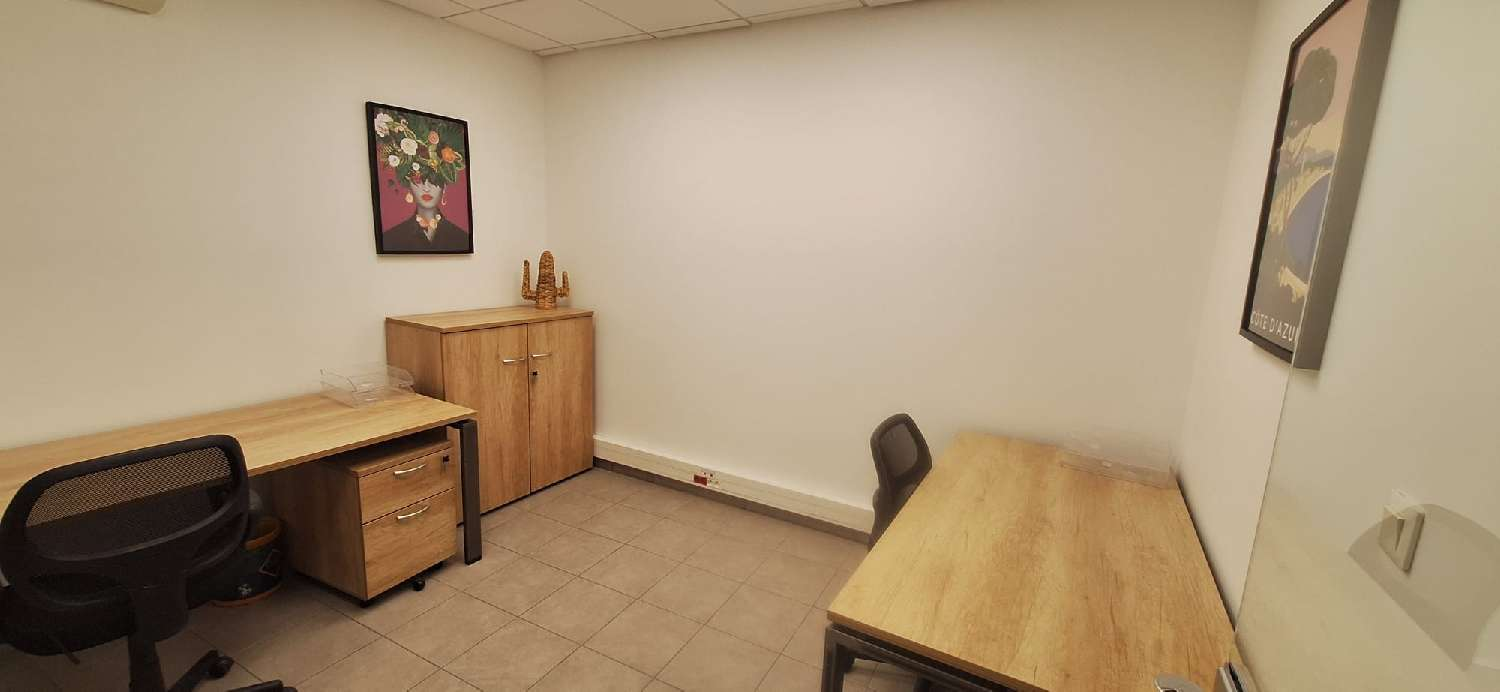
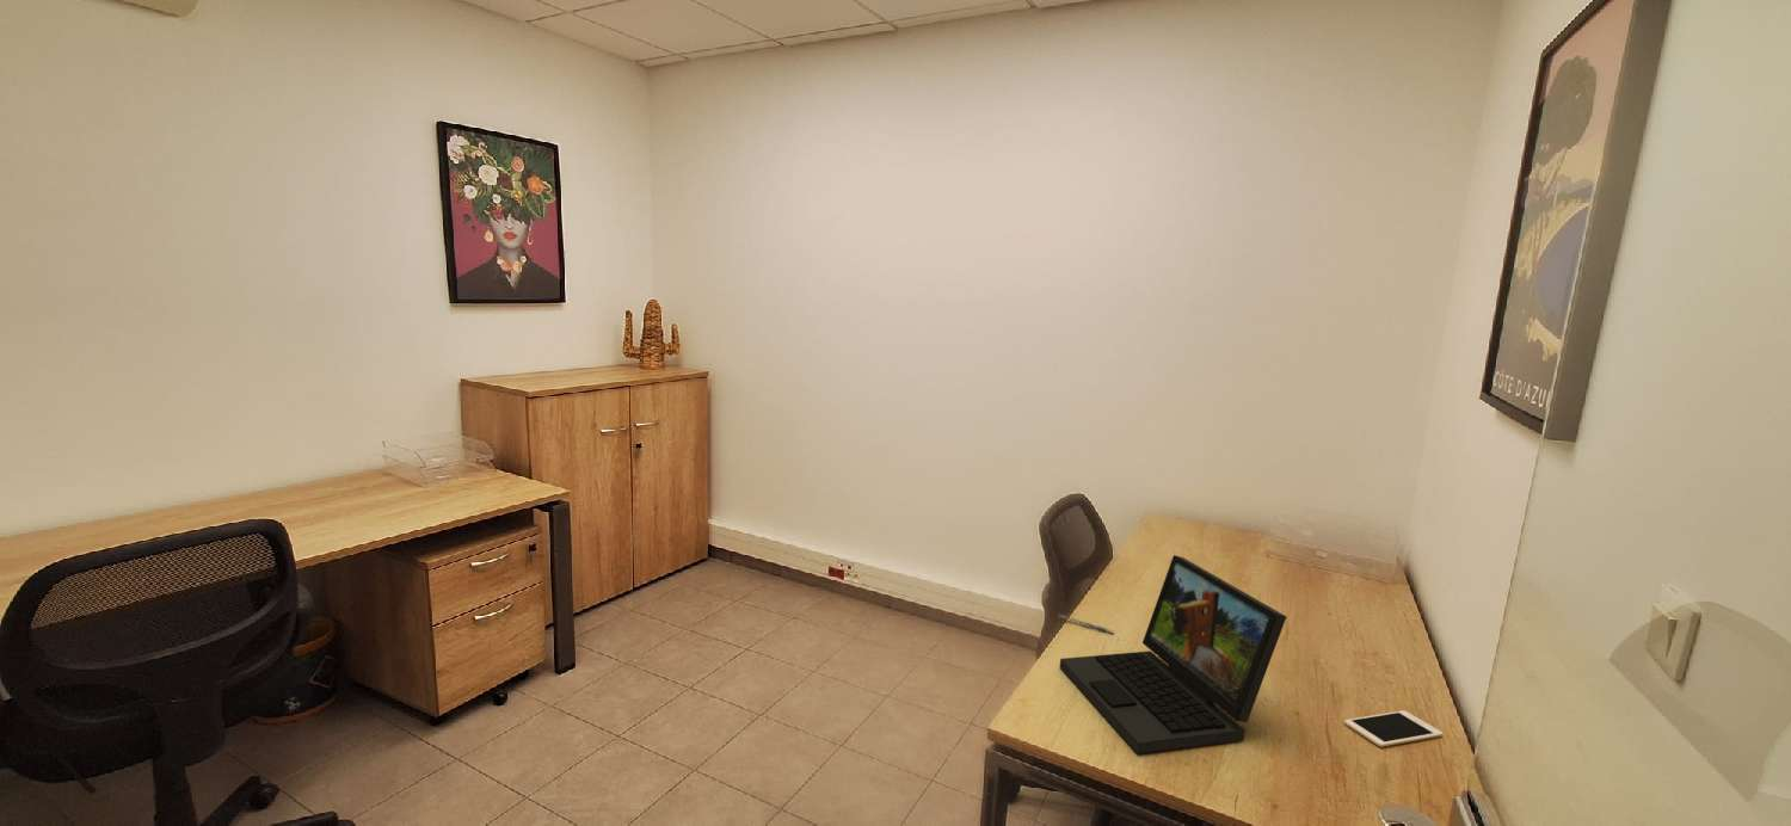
+ laptop [1059,554,1288,754]
+ pen [1058,614,1115,635]
+ cell phone [1343,709,1445,748]
